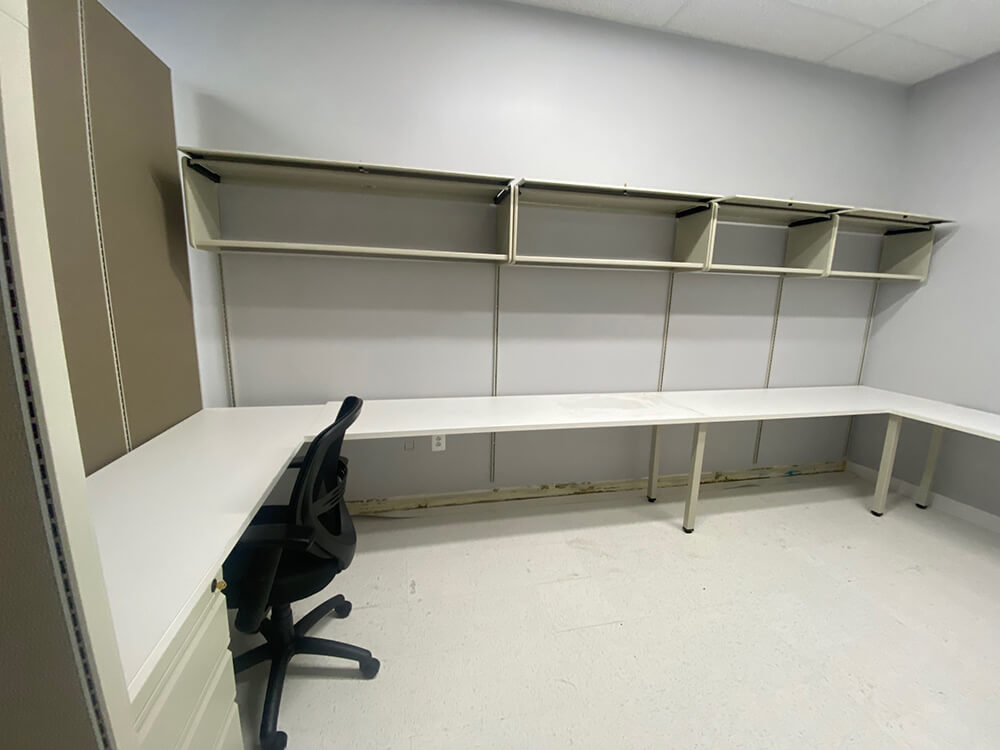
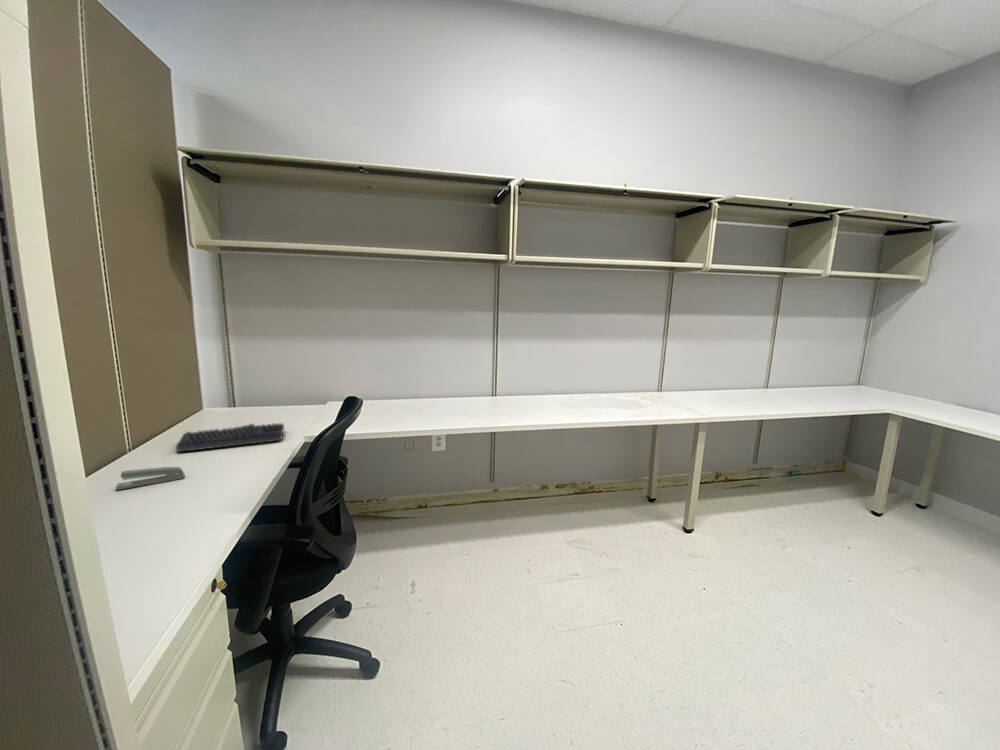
+ keyboard [174,422,285,453]
+ stapler [115,466,186,491]
